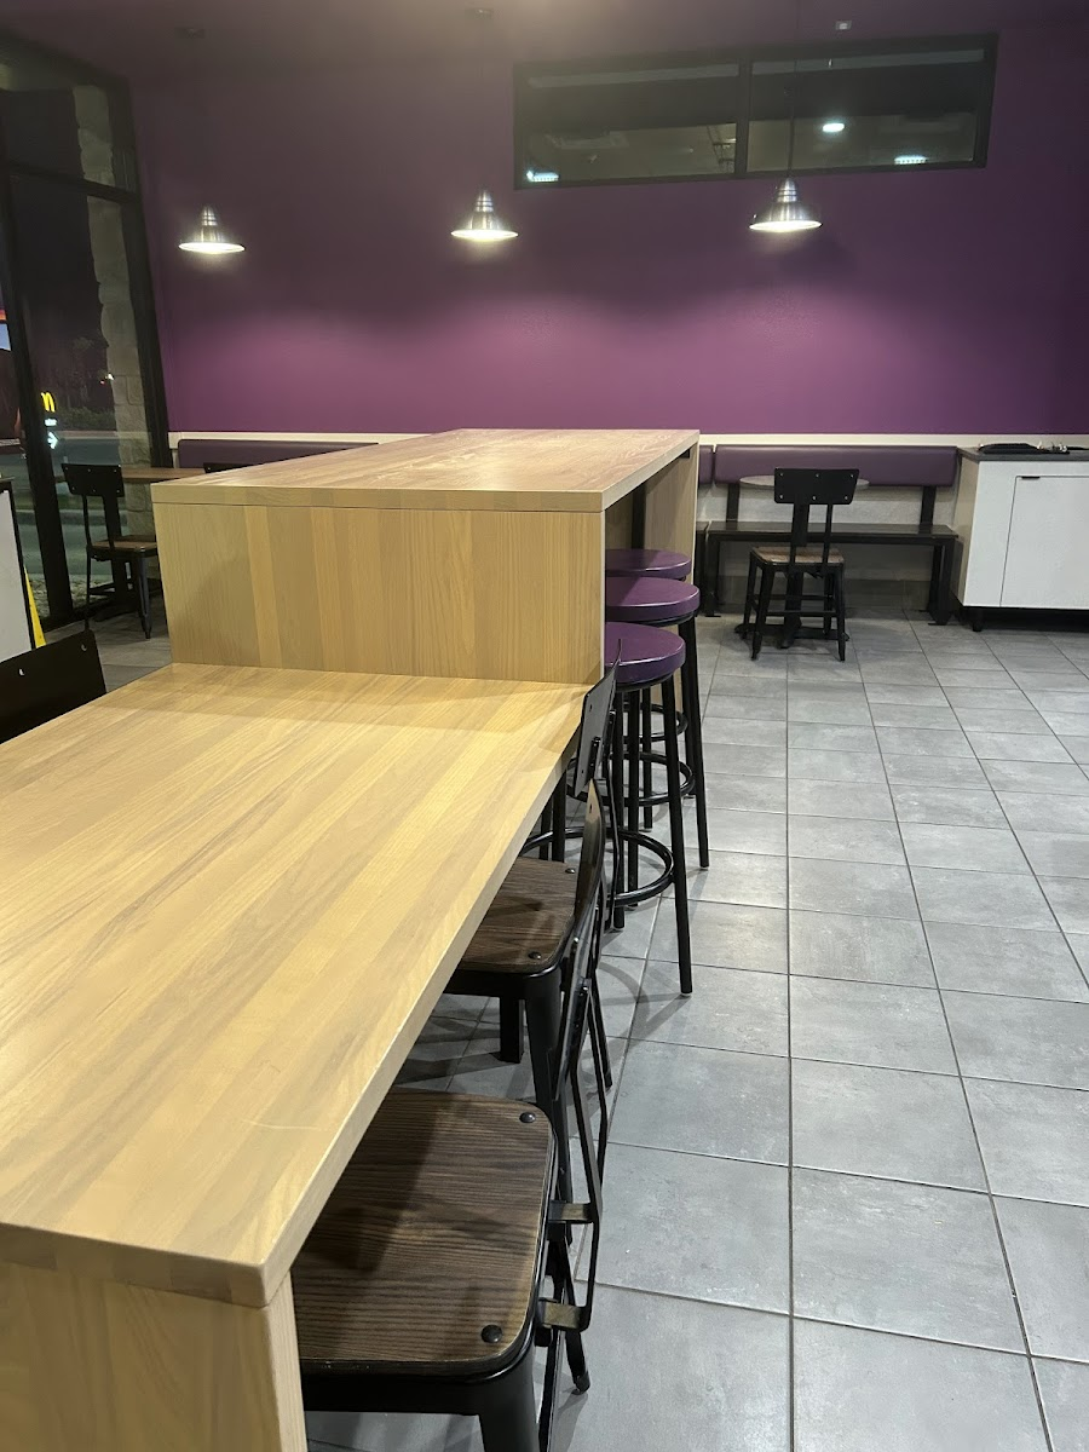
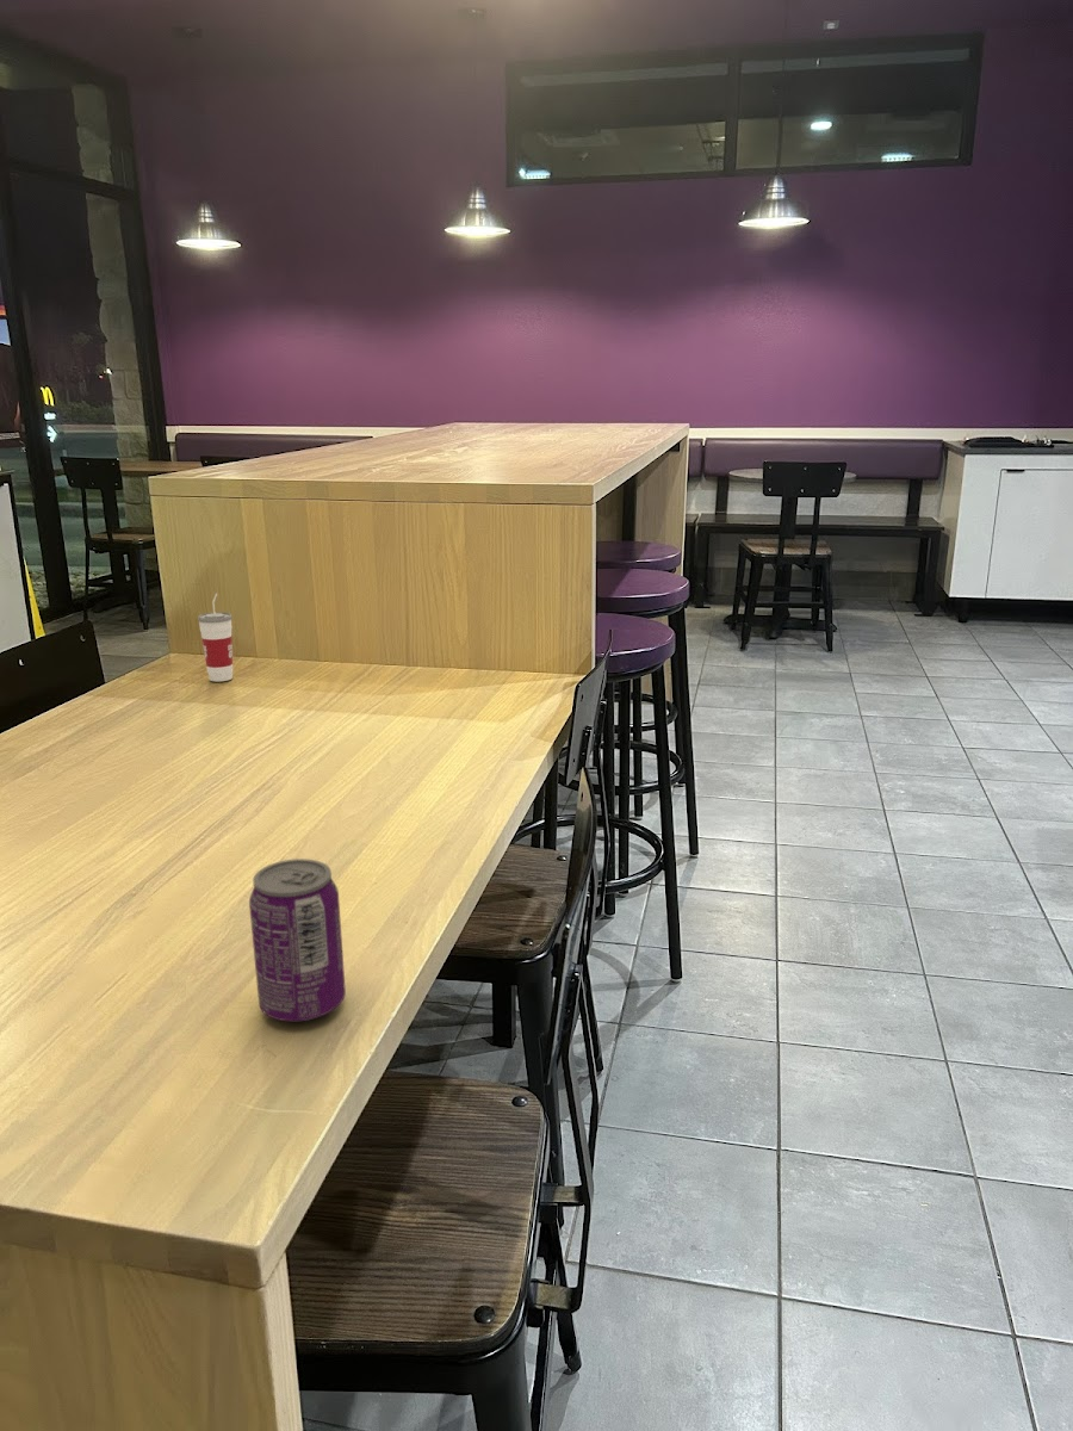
+ beverage can [248,857,347,1022]
+ cup [197,593,234,682]
